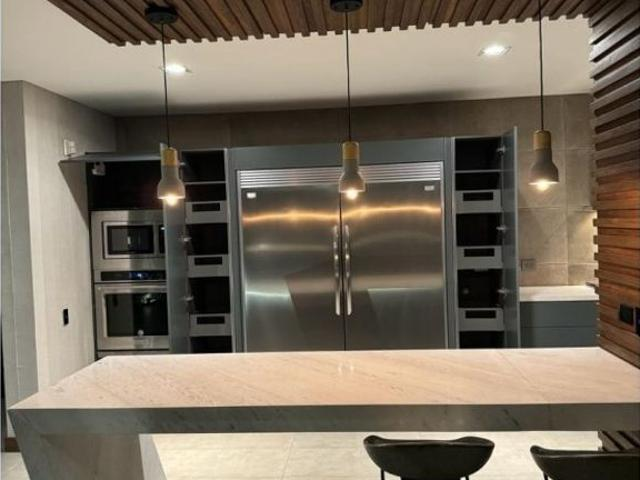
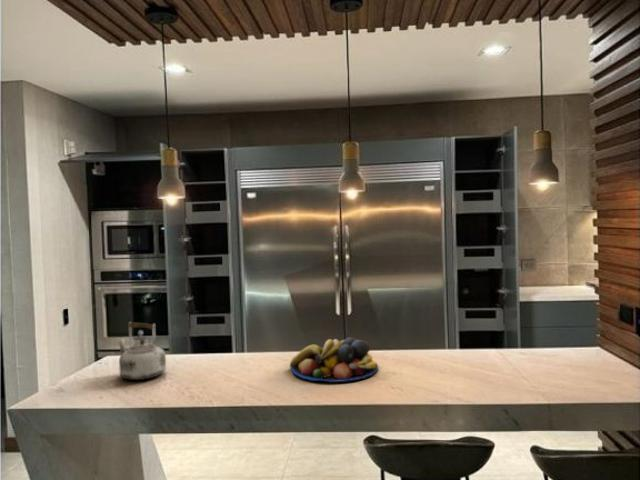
+ kettle [116,321,167,381]
+ fruit bowl [289,336,379,383]
